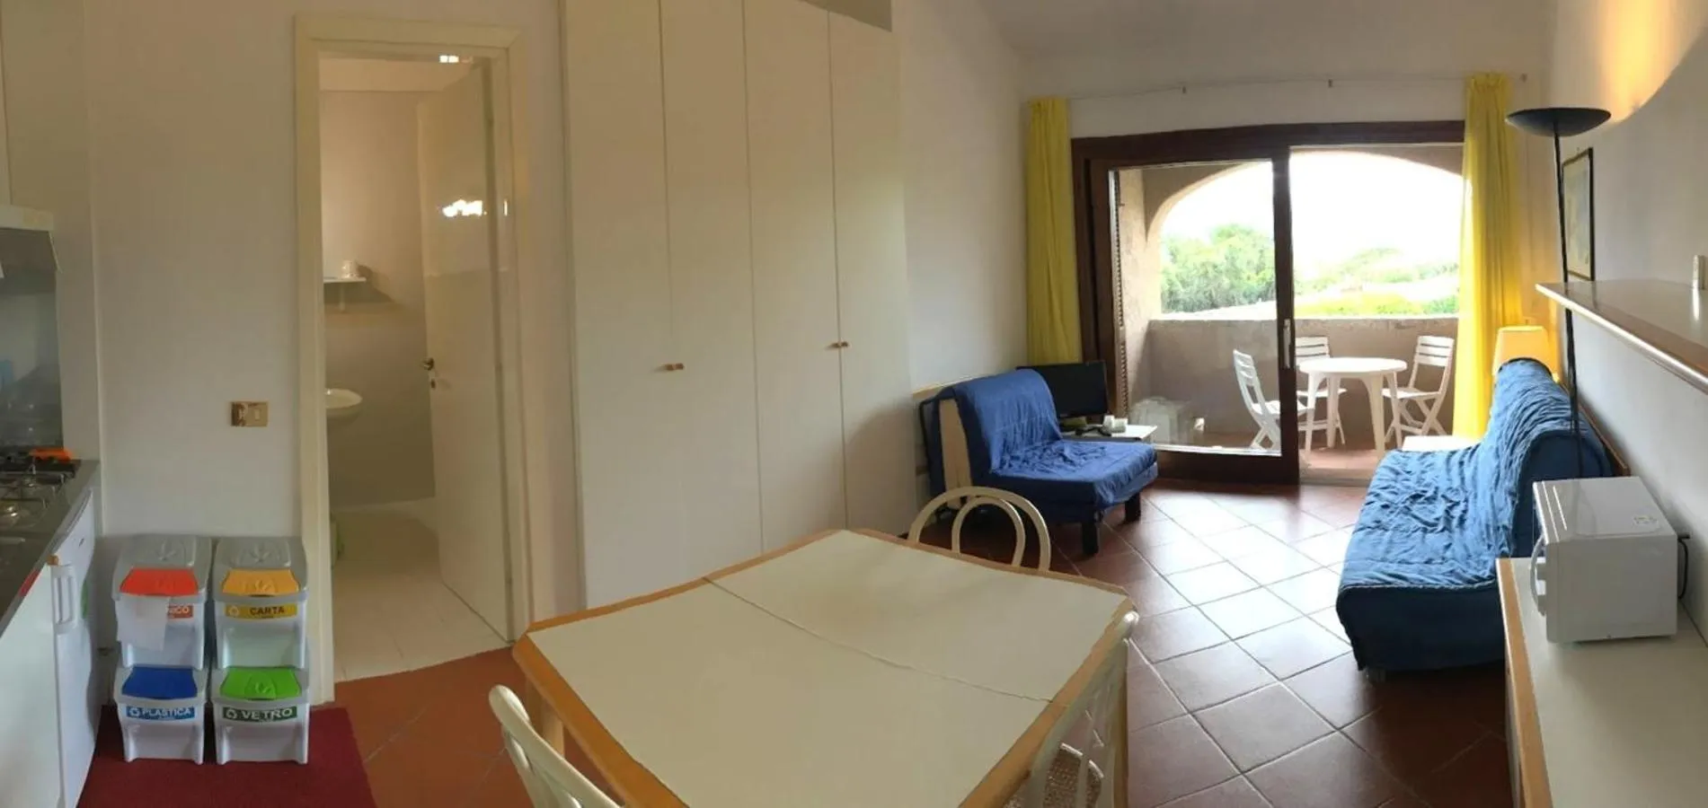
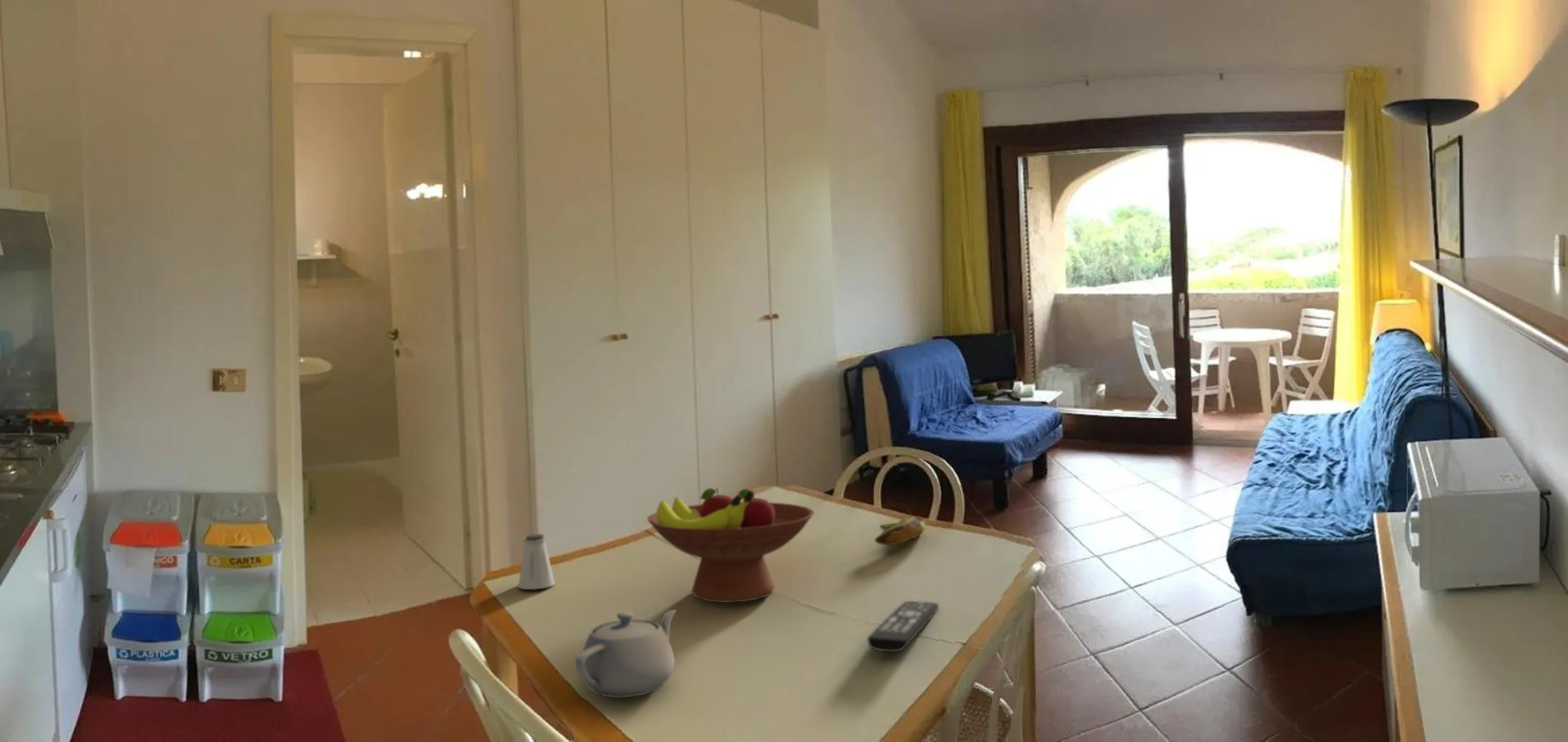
+ teapot [573,608,676,698]
+ fruit bowl [647,487,815,603]
+ remote control [867,600,939,653]
+ saltshaker [517,533,556,590]
+ banana [874,514,927,546]
